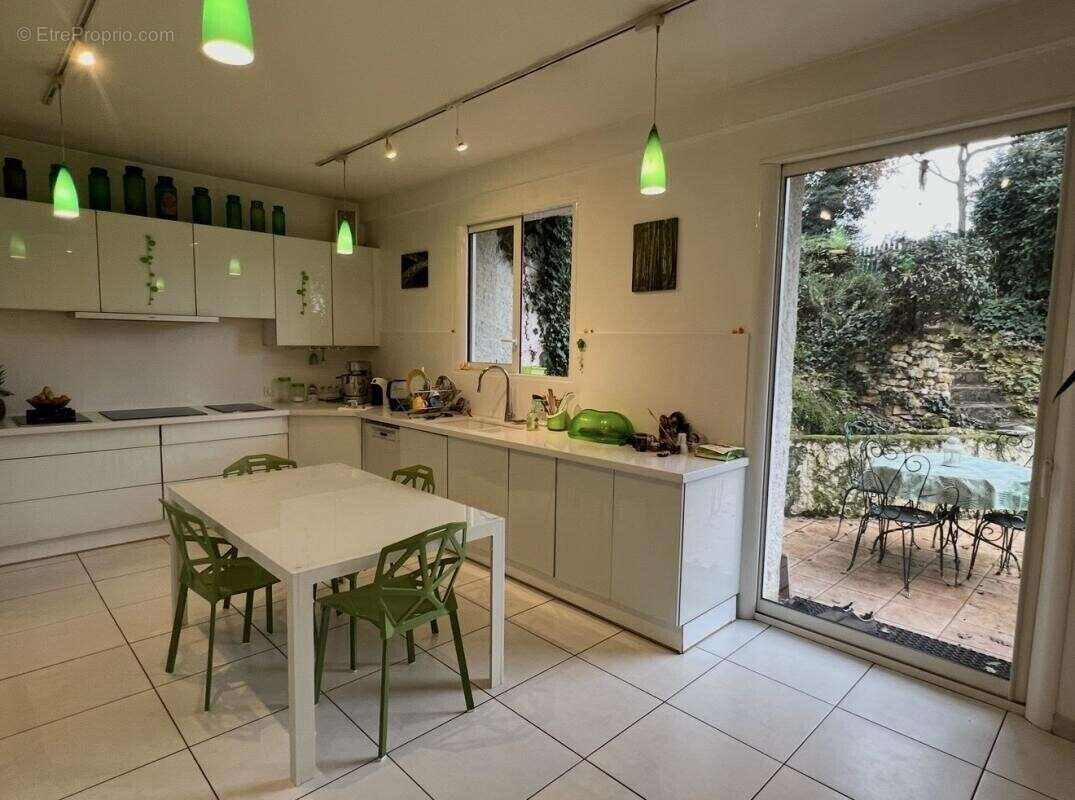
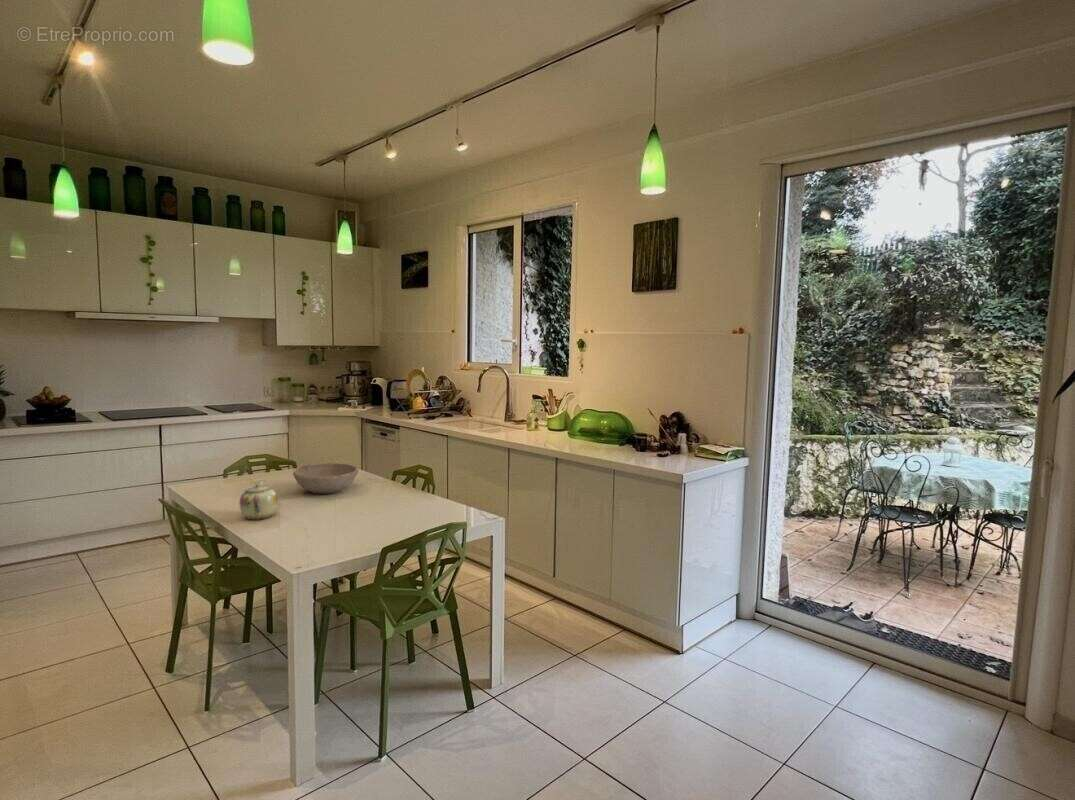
+ teapot [238,480,279,521]
+ bowl [292,462,359,495]
